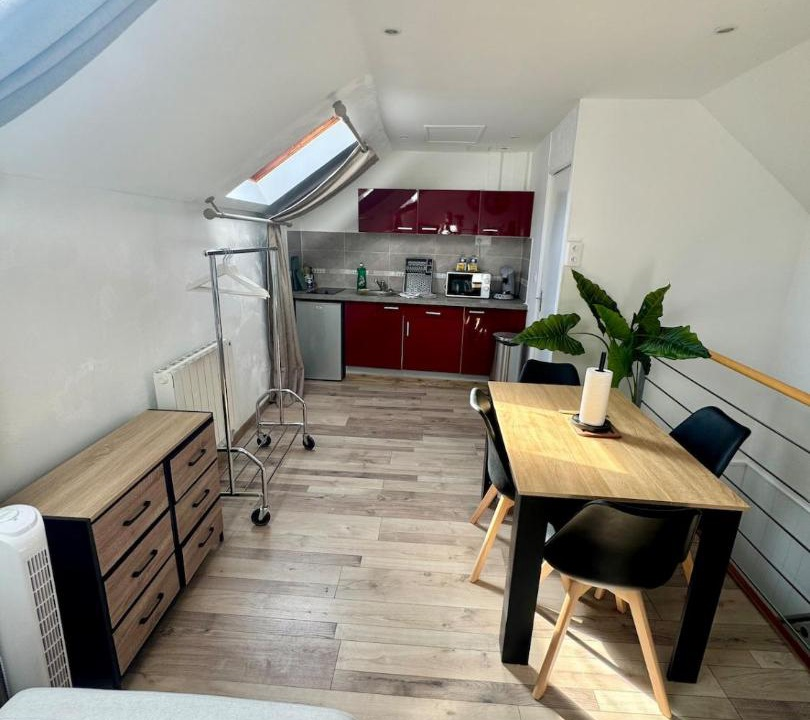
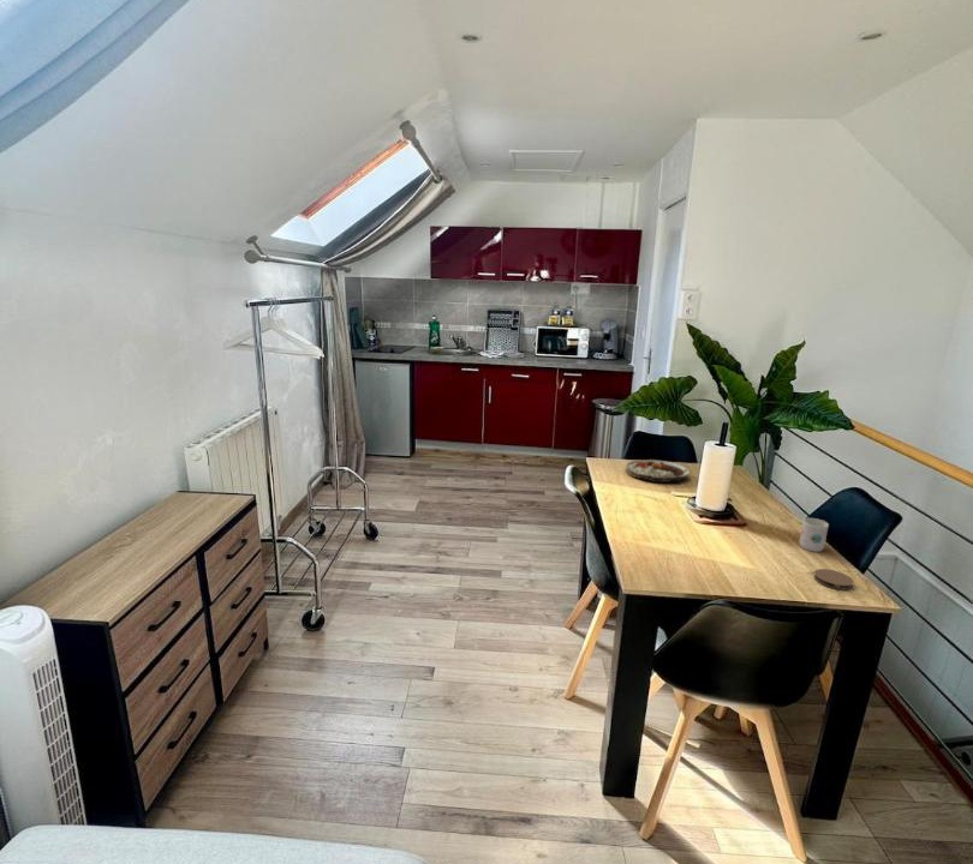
+ coaster [813,568,855,590]
+ mug [799,517,830,553]
+ plate [625,458,691,484]
